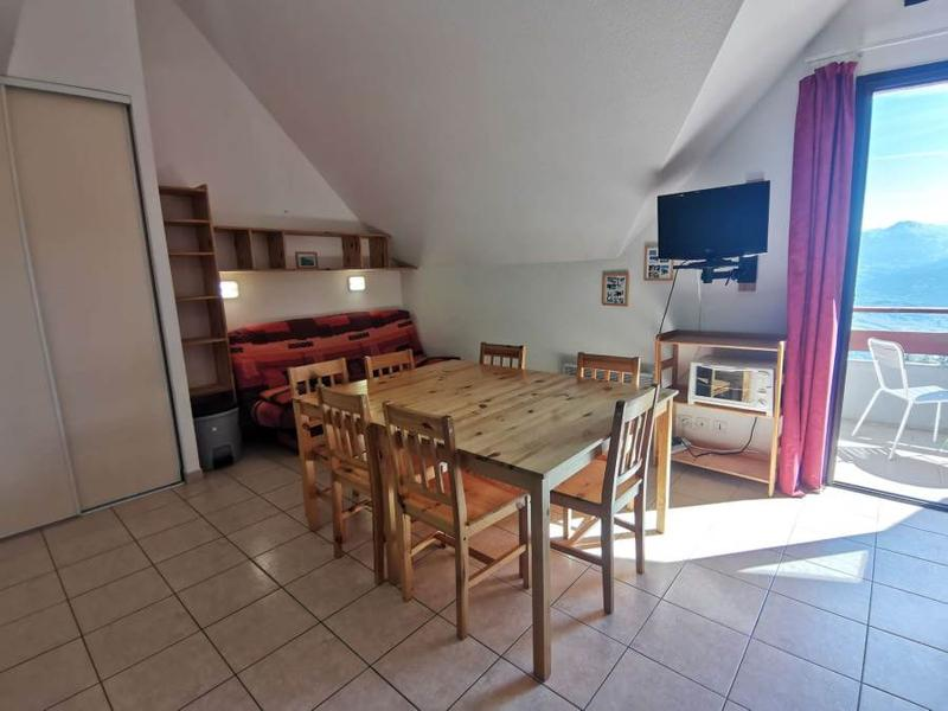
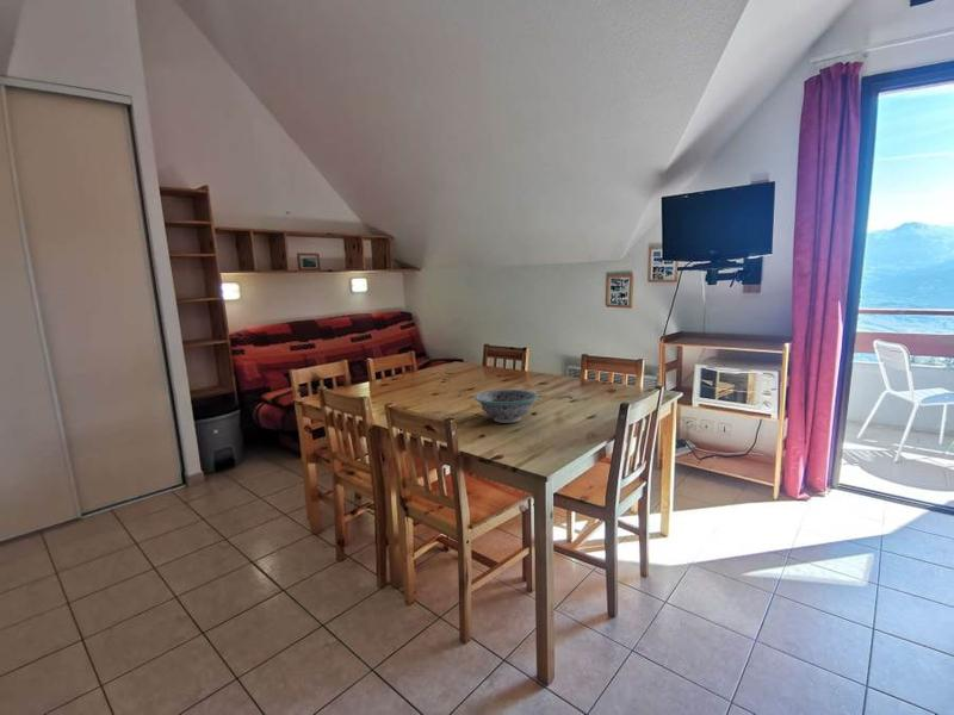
+ decorative bowl [473,388,540,424]
